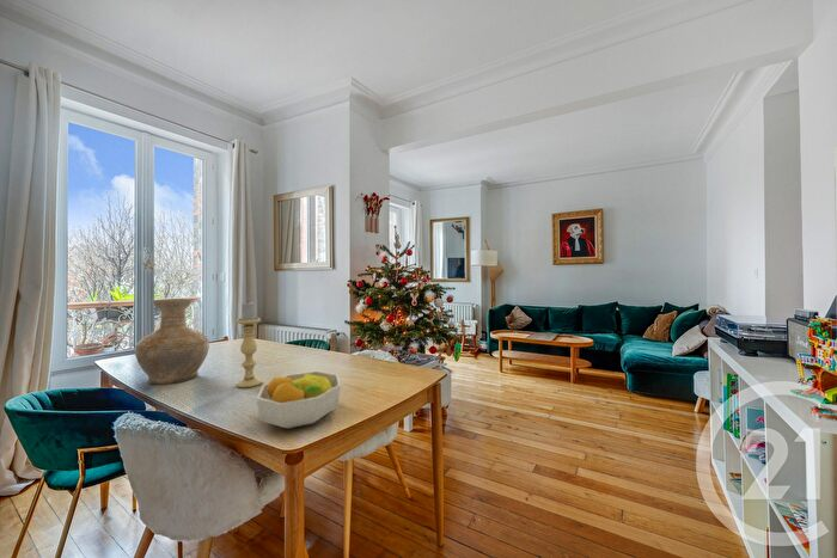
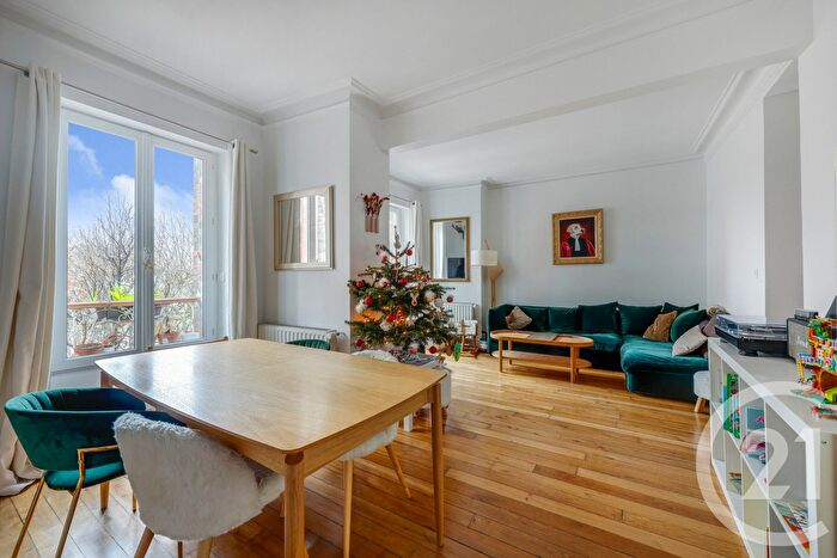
- candle holder [236,300,263,388]
- fruit bowl [256,370,342,430]
- vase [134,298,210,386]
